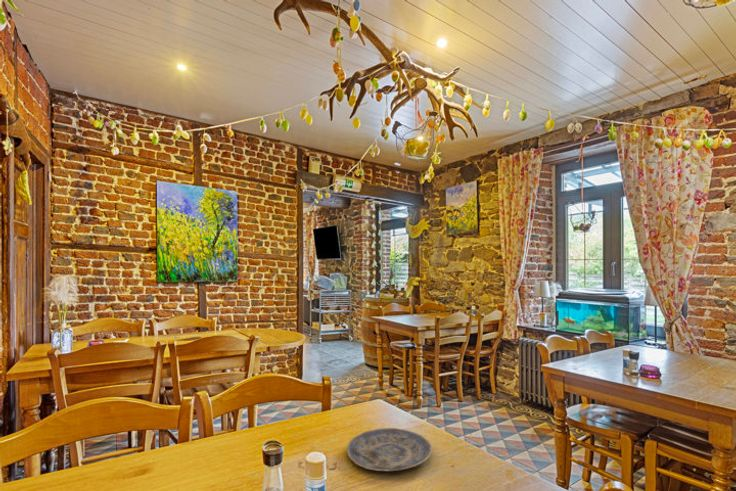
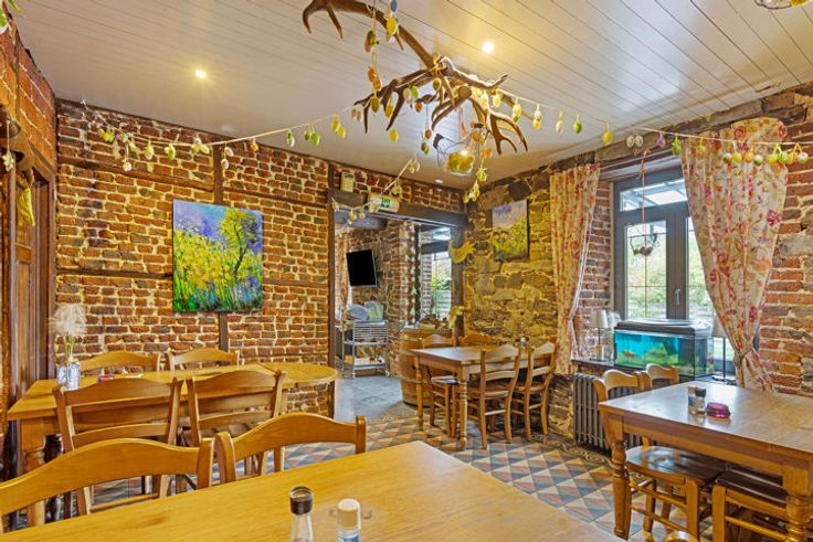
- plate [346,427,433,472]
